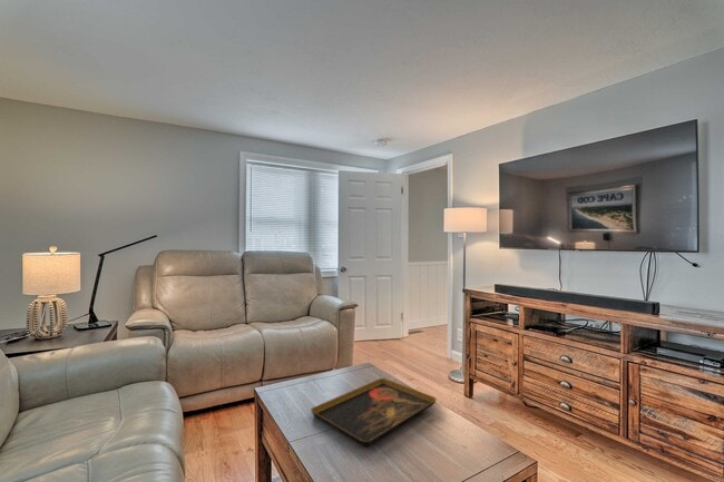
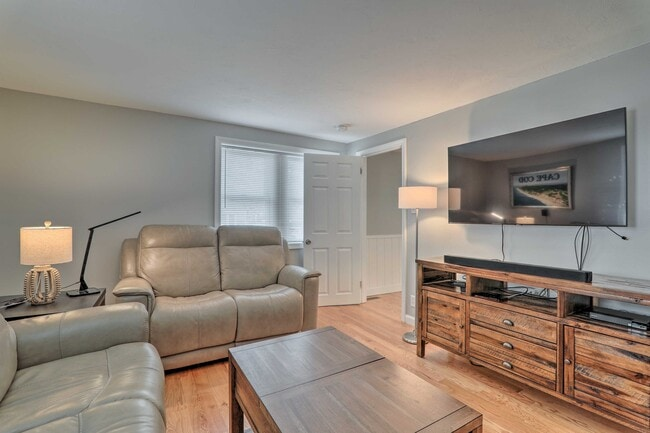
- decorative tray [310,377,438,447]
